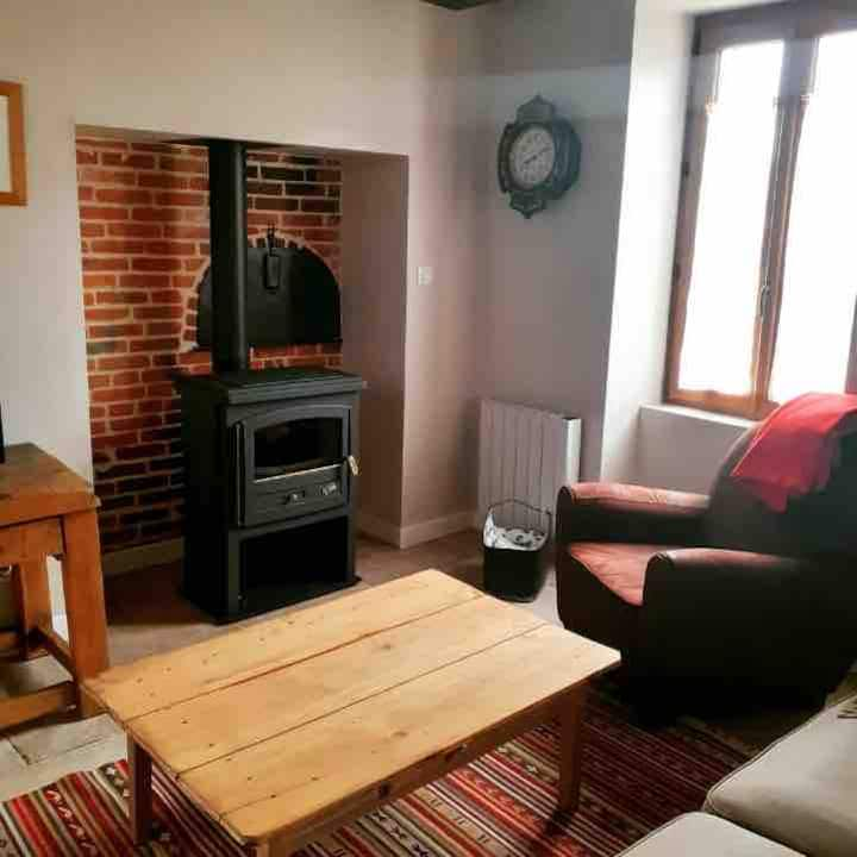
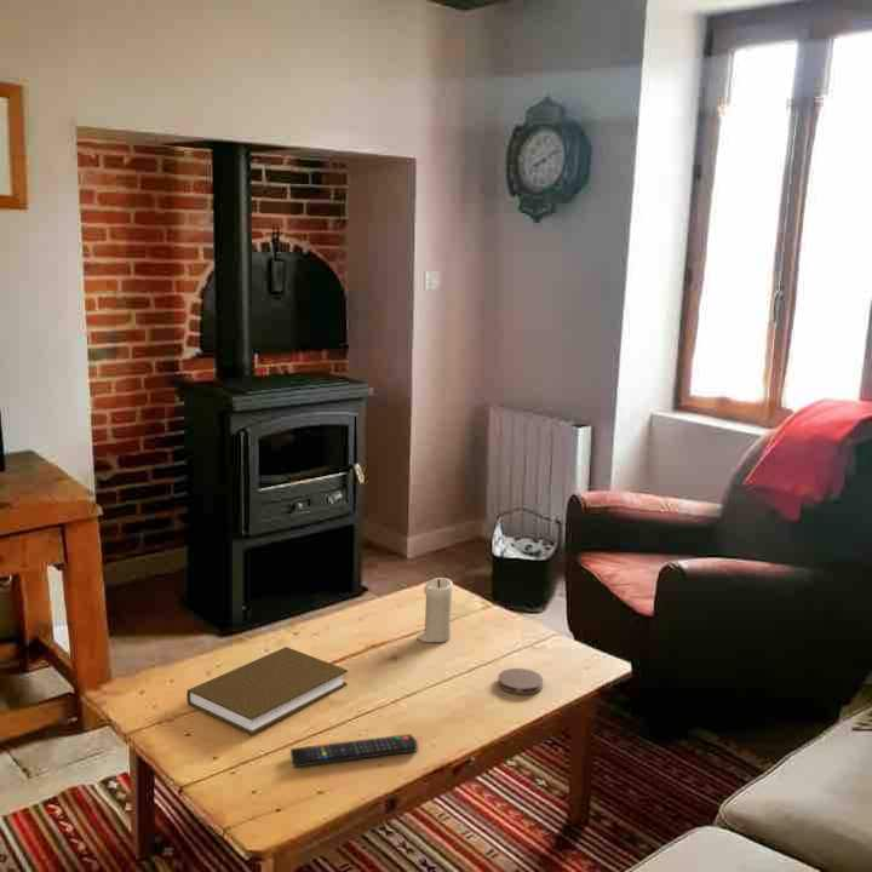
+ candle [417,576,454,643]
+ coaster [497,667,544,695]
+ remote control [289,733,419,768]
+ book [185,646,349,736]
